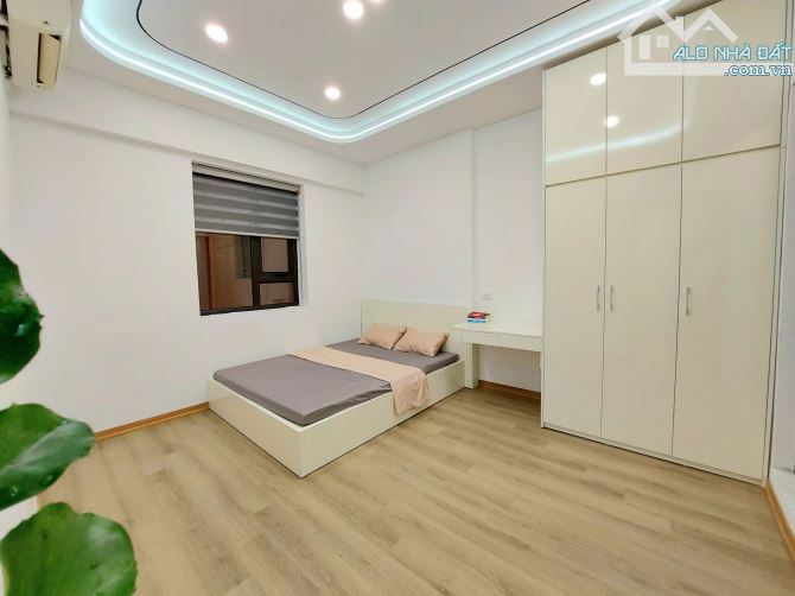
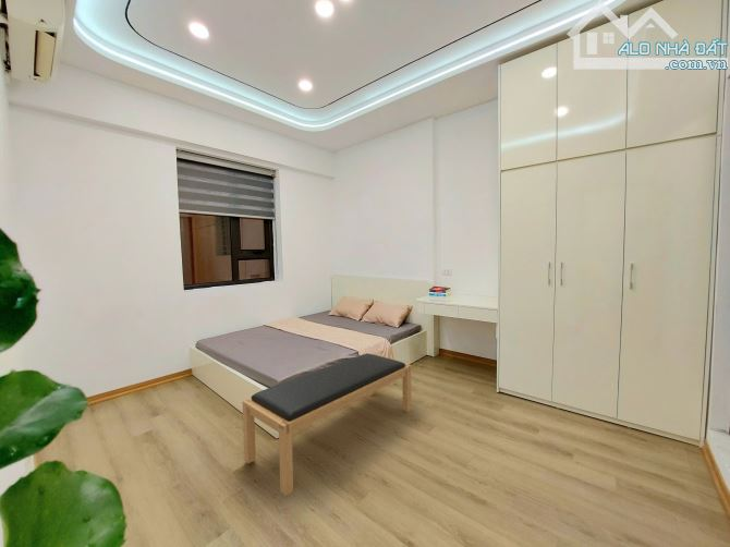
+ bench [241,352,413,497]
